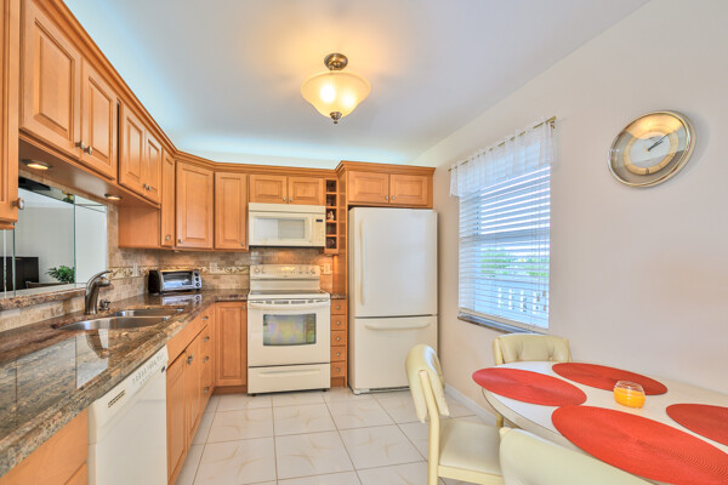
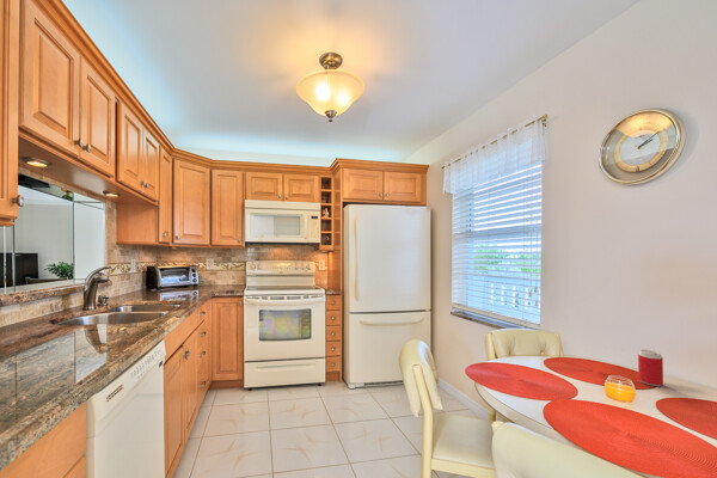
+ beverage can [637,349,664,387]
